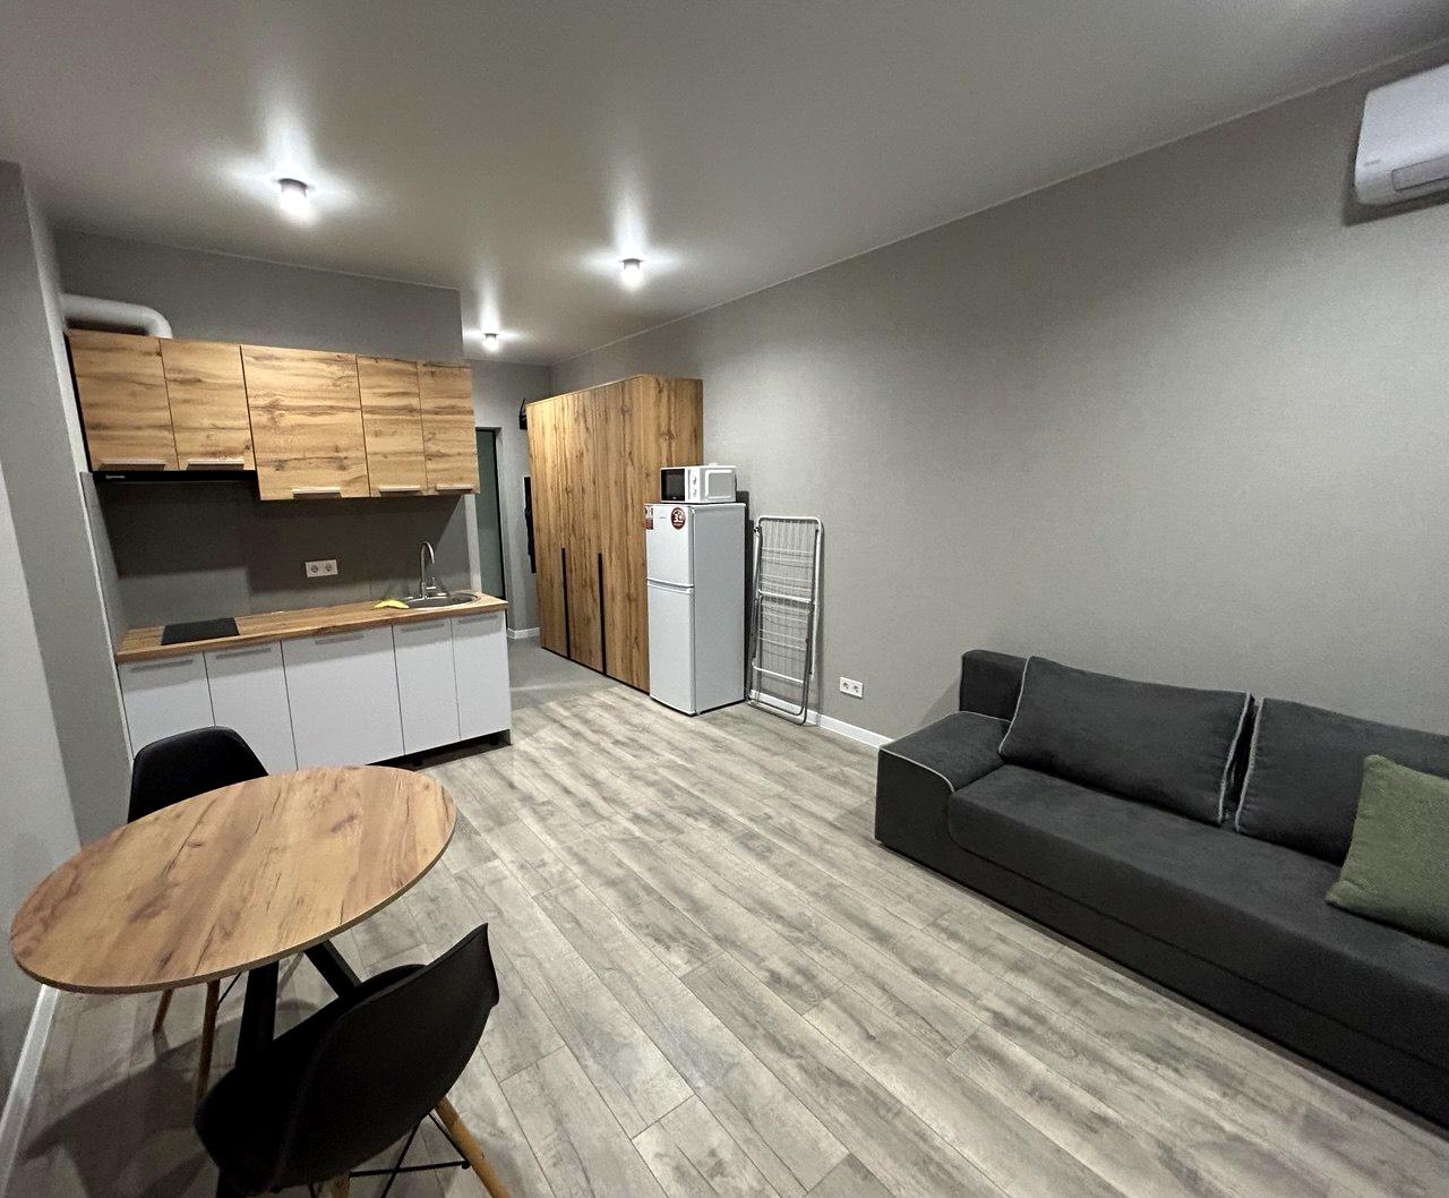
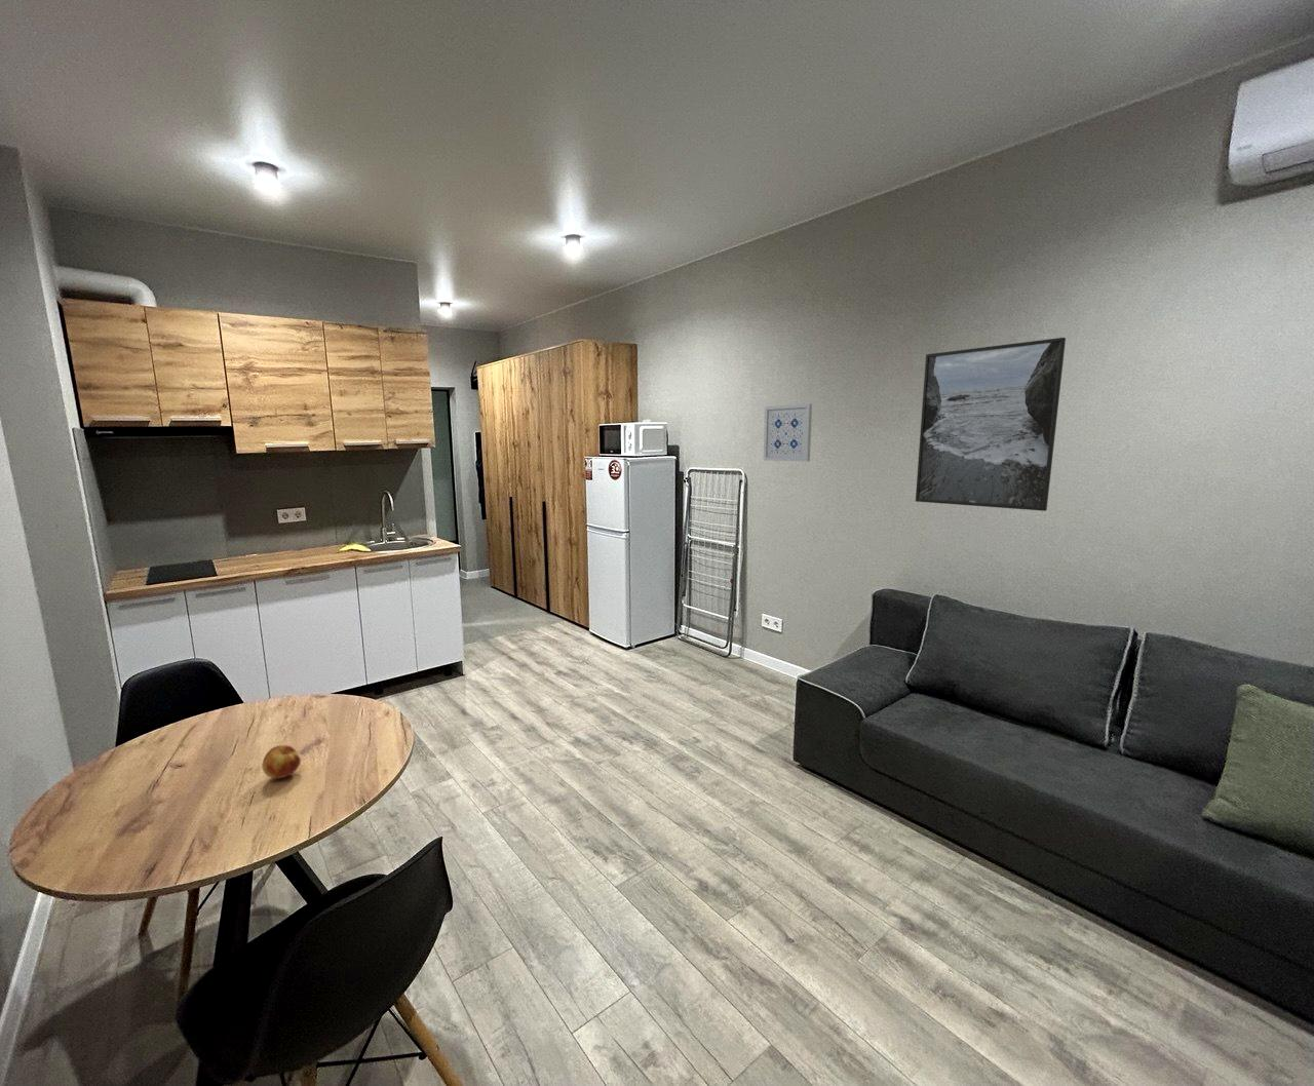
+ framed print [915,336,1066,512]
+ wall art [763,403,813,463]
+ fruit [262,744,302,780]
